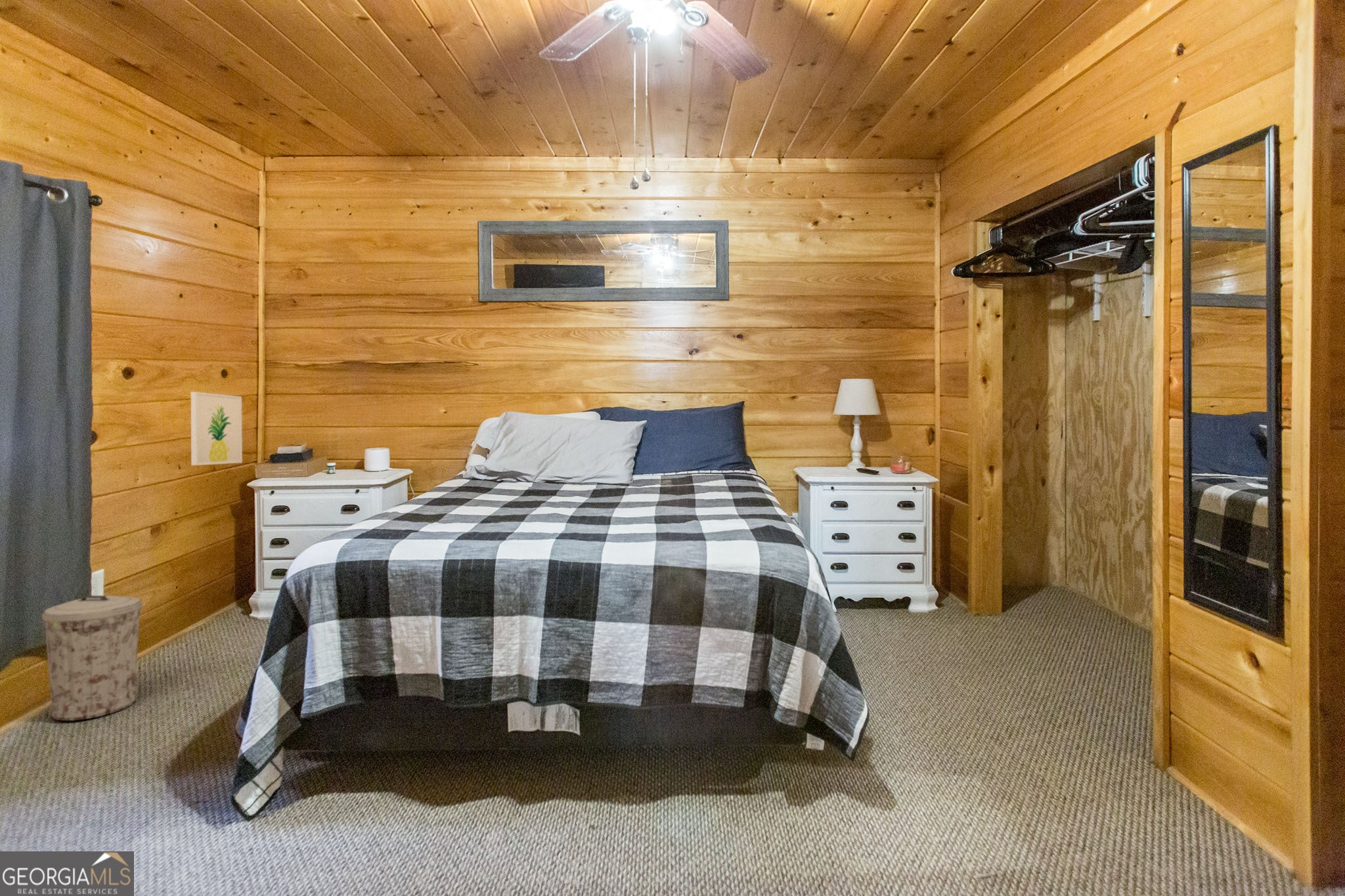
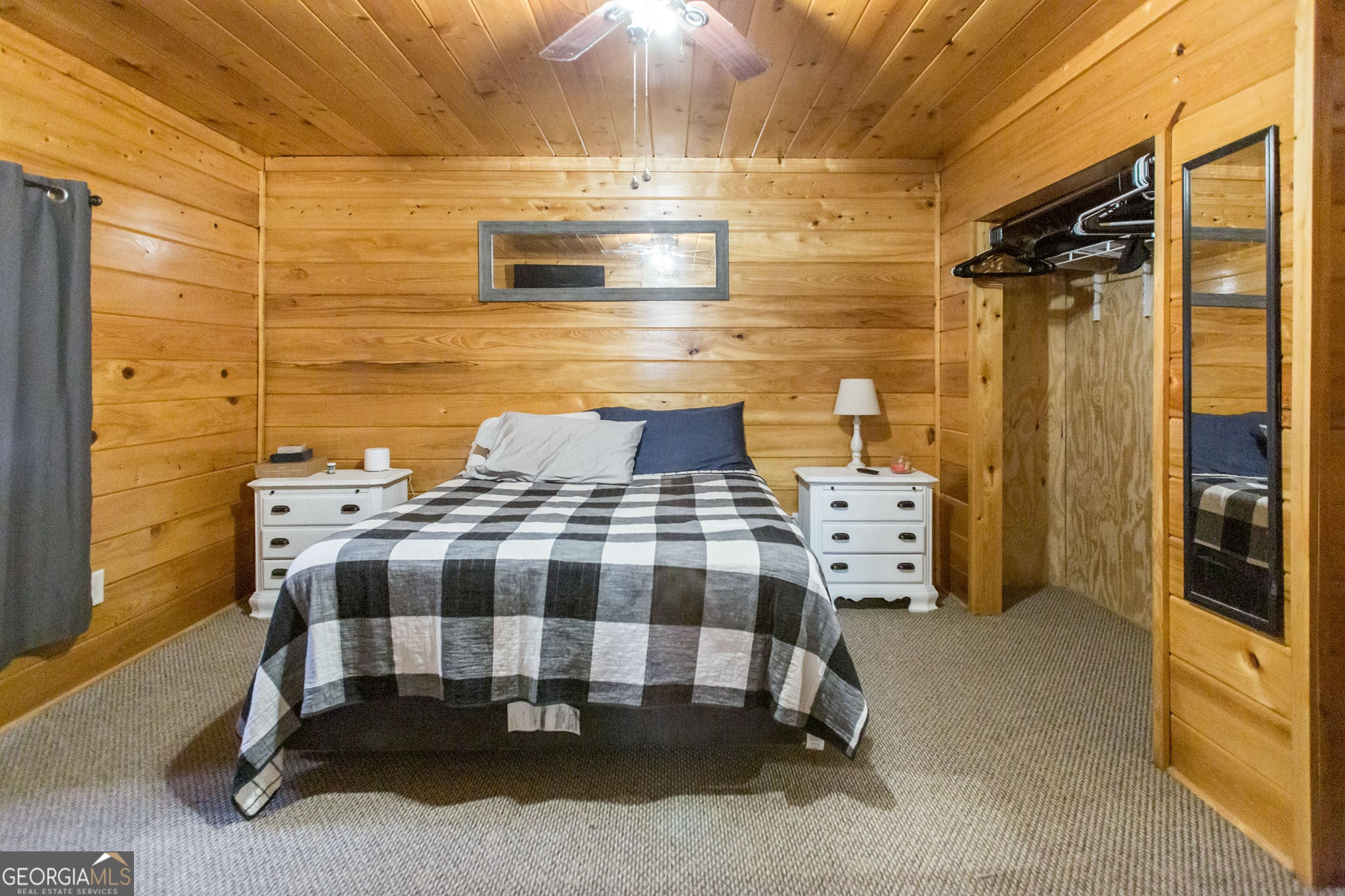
- wall art [190,391,243,466]
- trash can [41,595,143,721]
